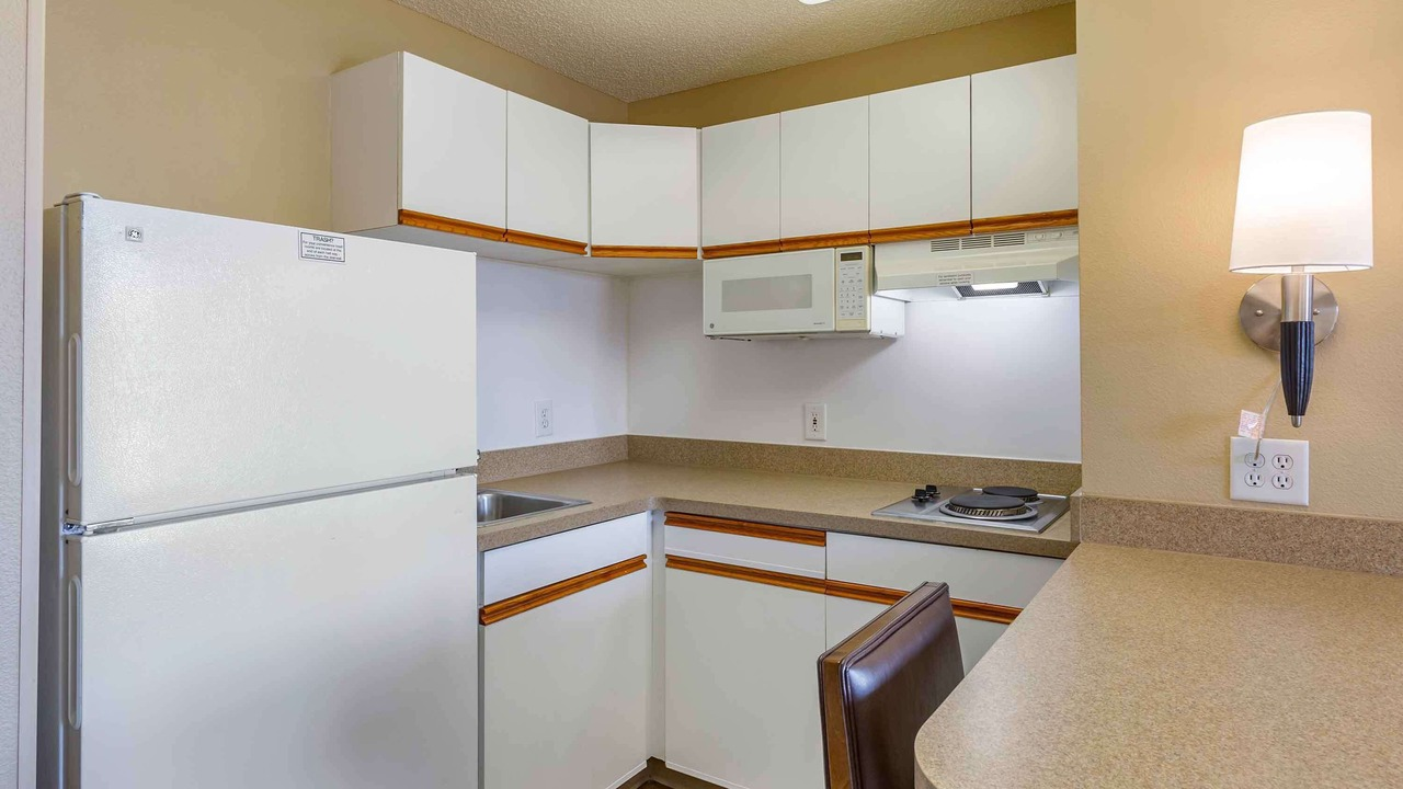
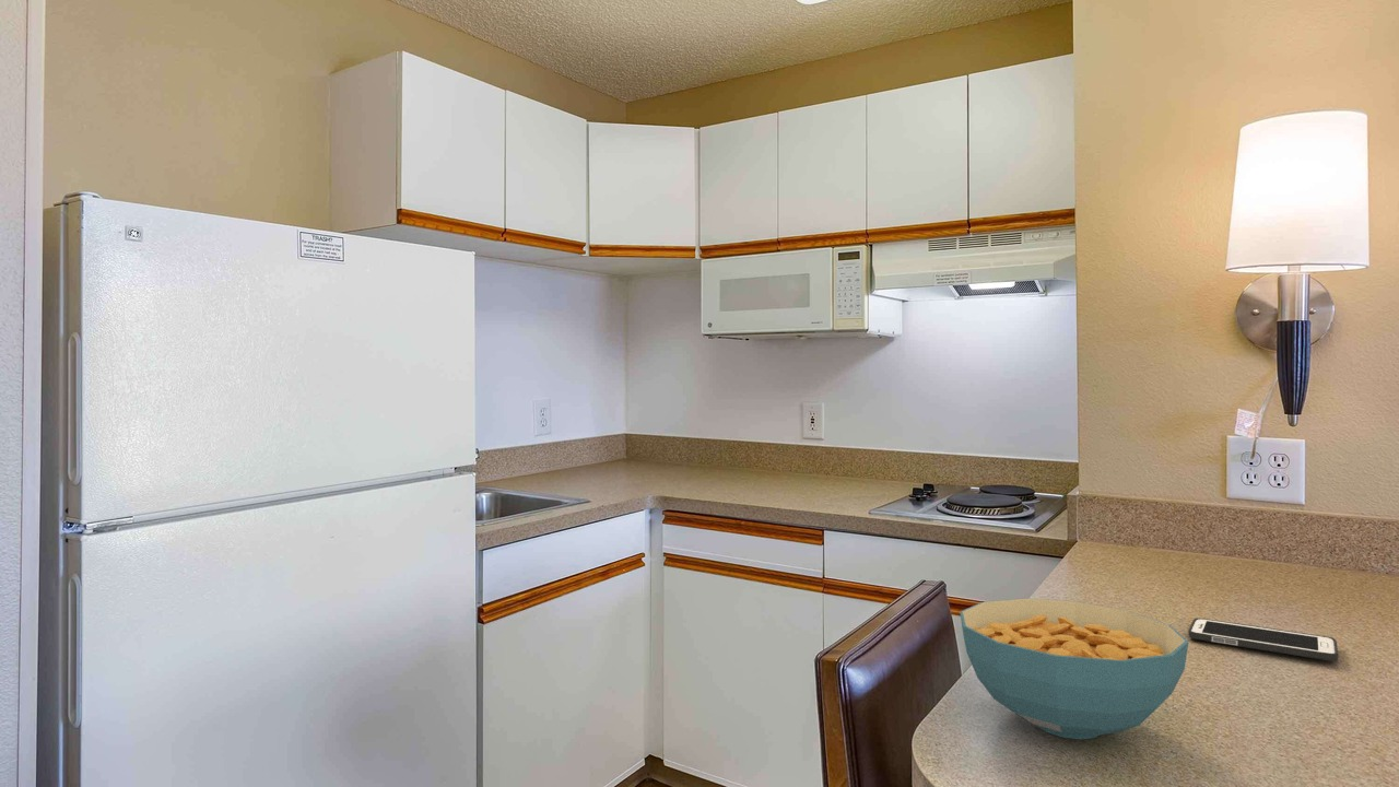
+ cell phone [1187,618,1339,662]
+ cereal bowl [960,597,1189,741]
